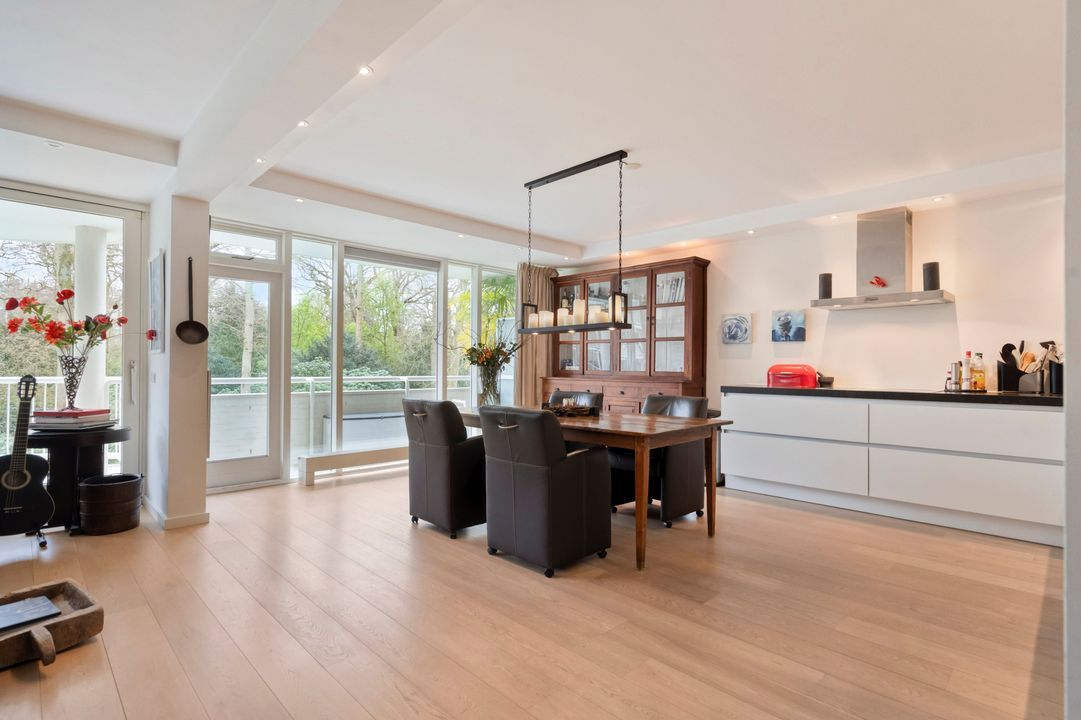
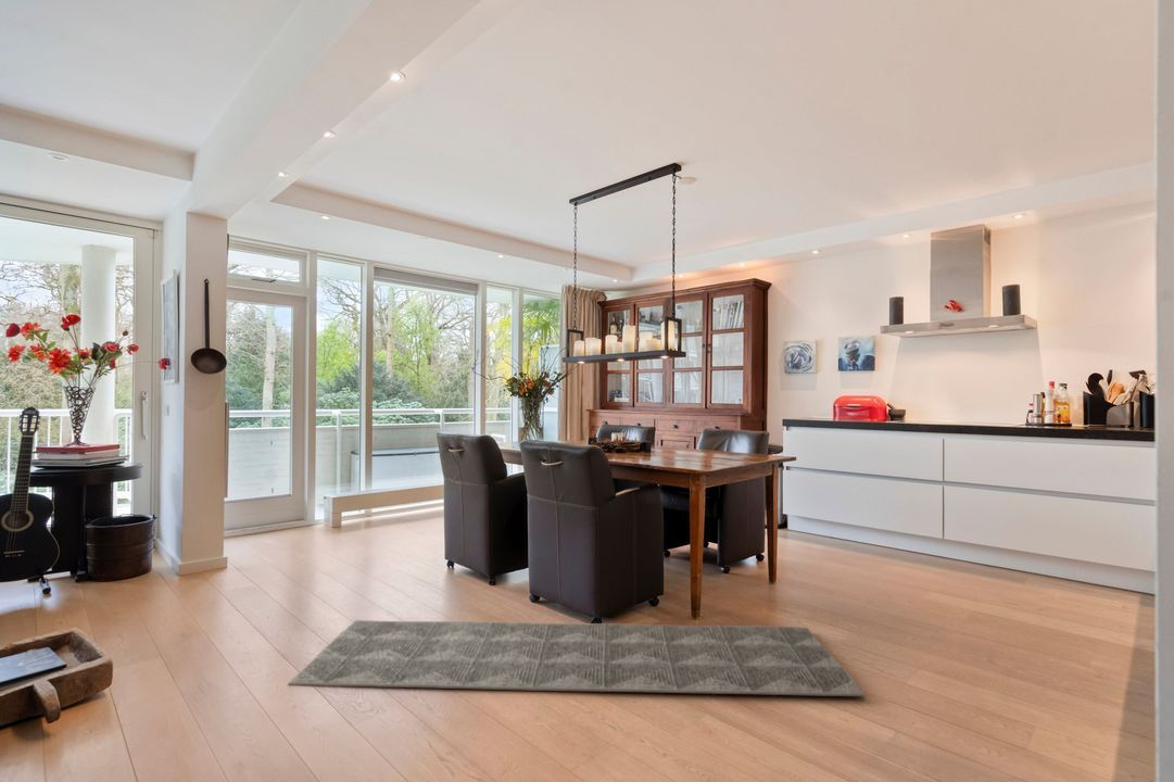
+ rug [287,619,867,697]
